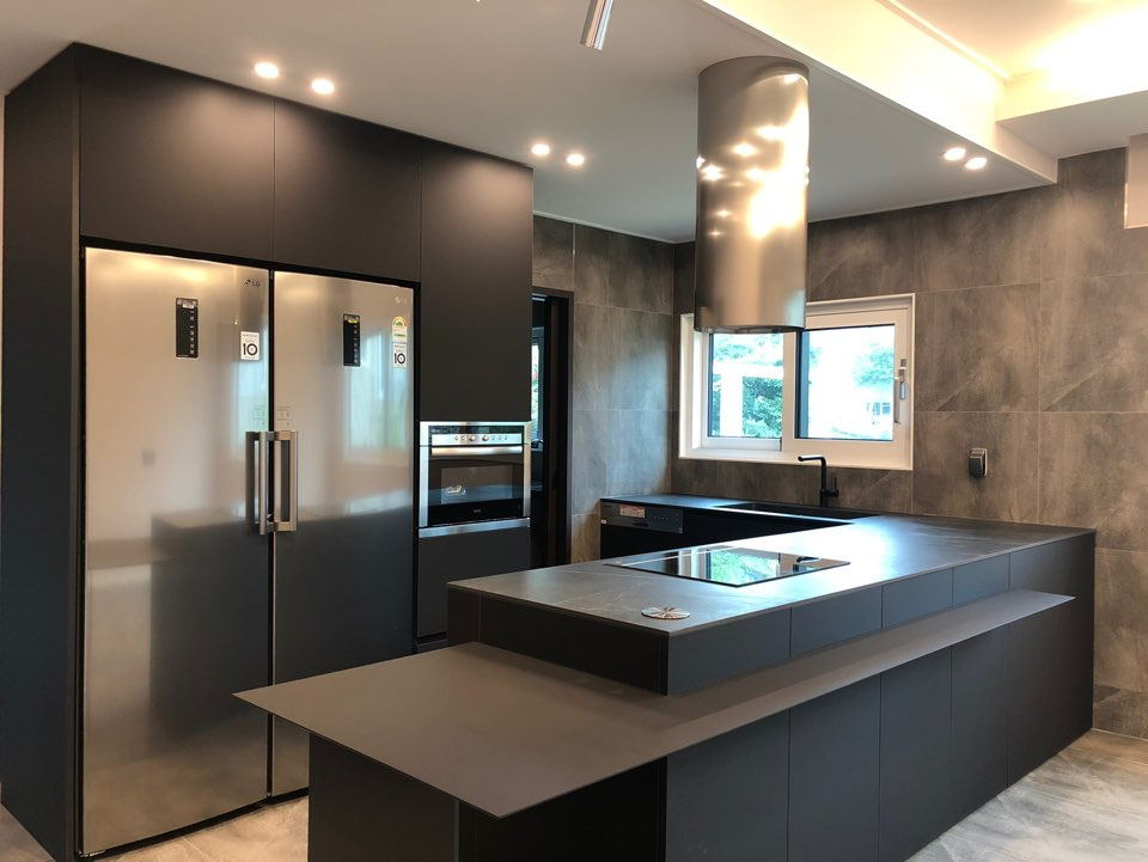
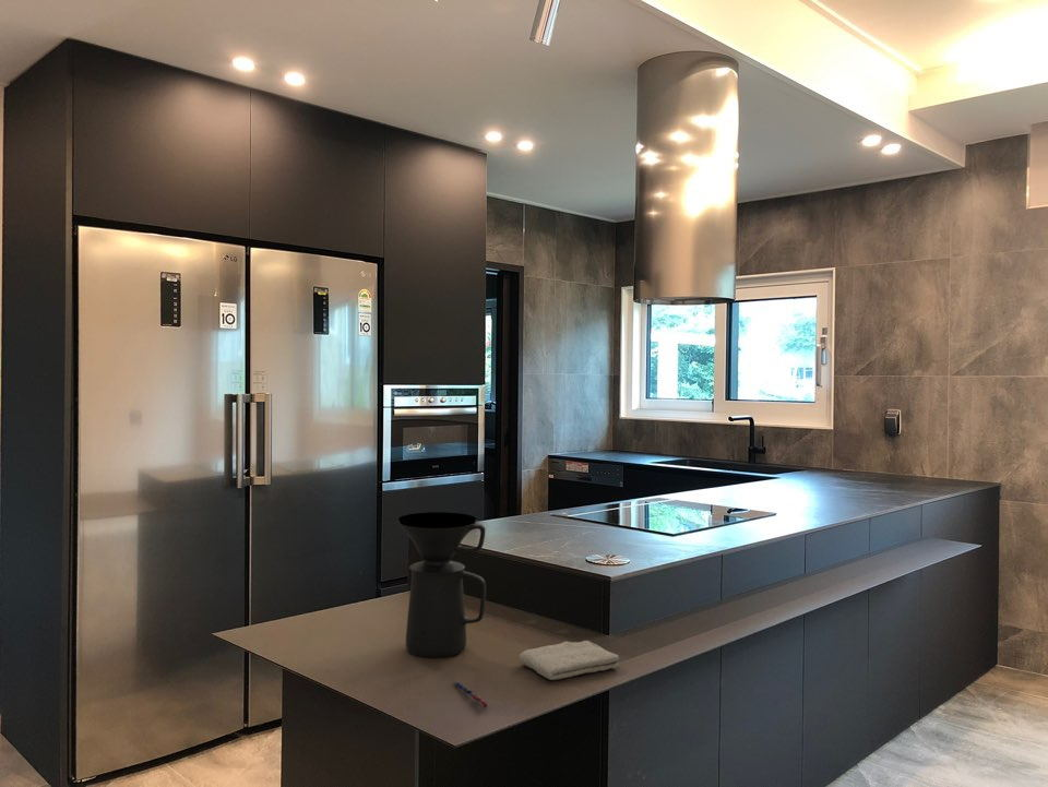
+ coffee maker [397,511,487,658]
+ washcloth [517,640,620,681]
+ pen [452,680,489,708]
